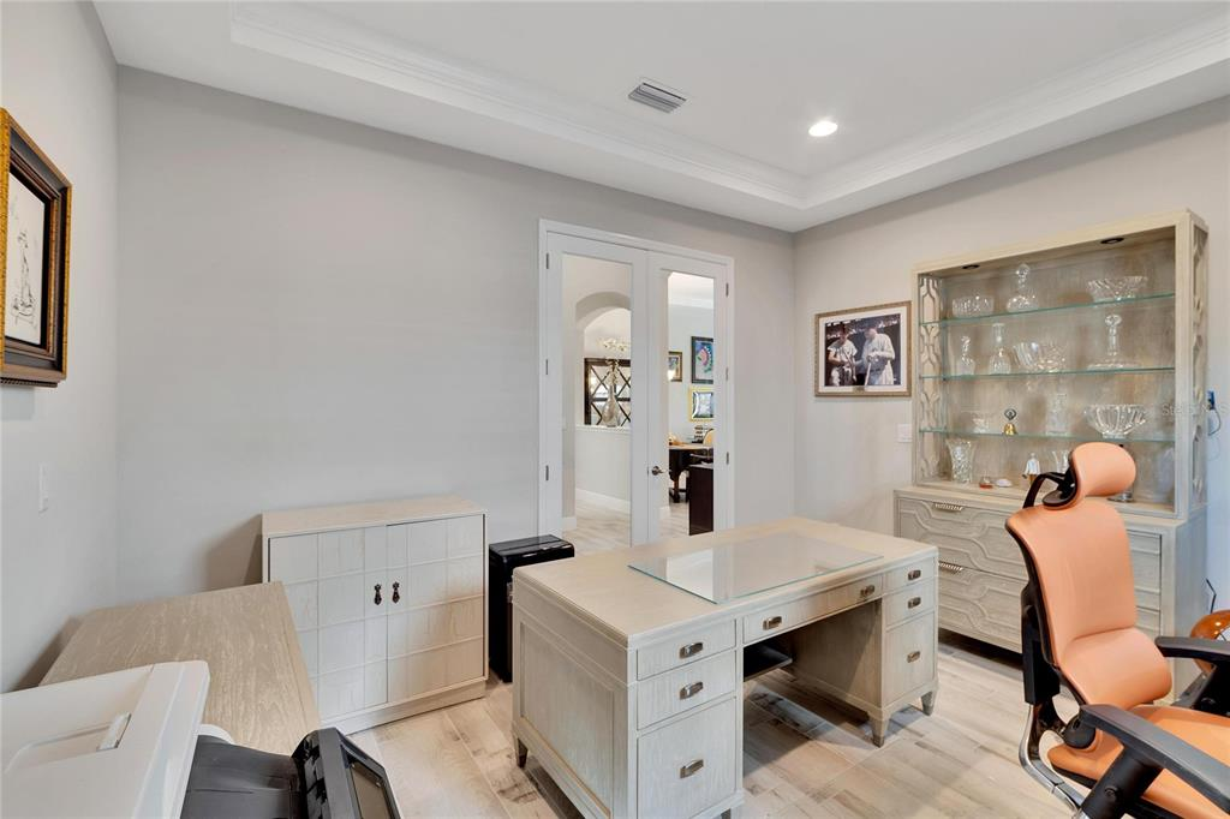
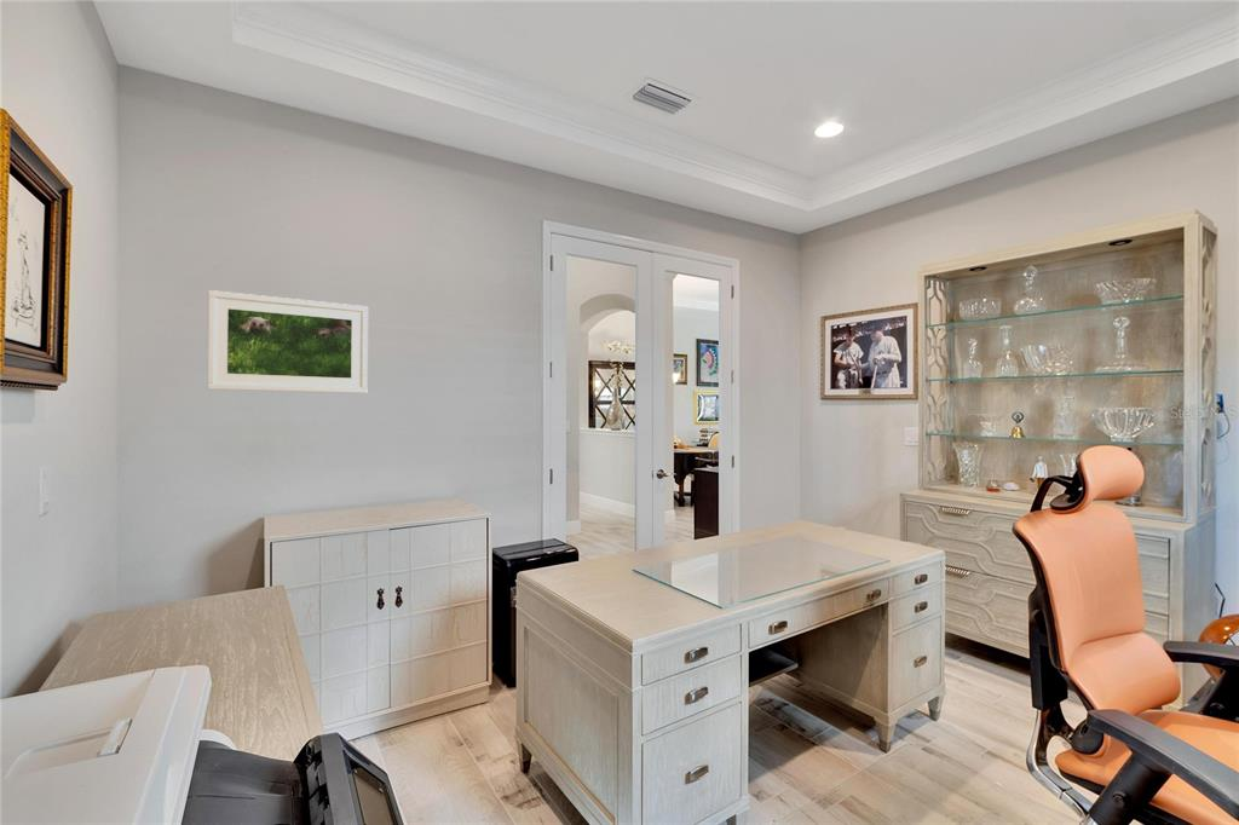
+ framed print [206,289,369,394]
